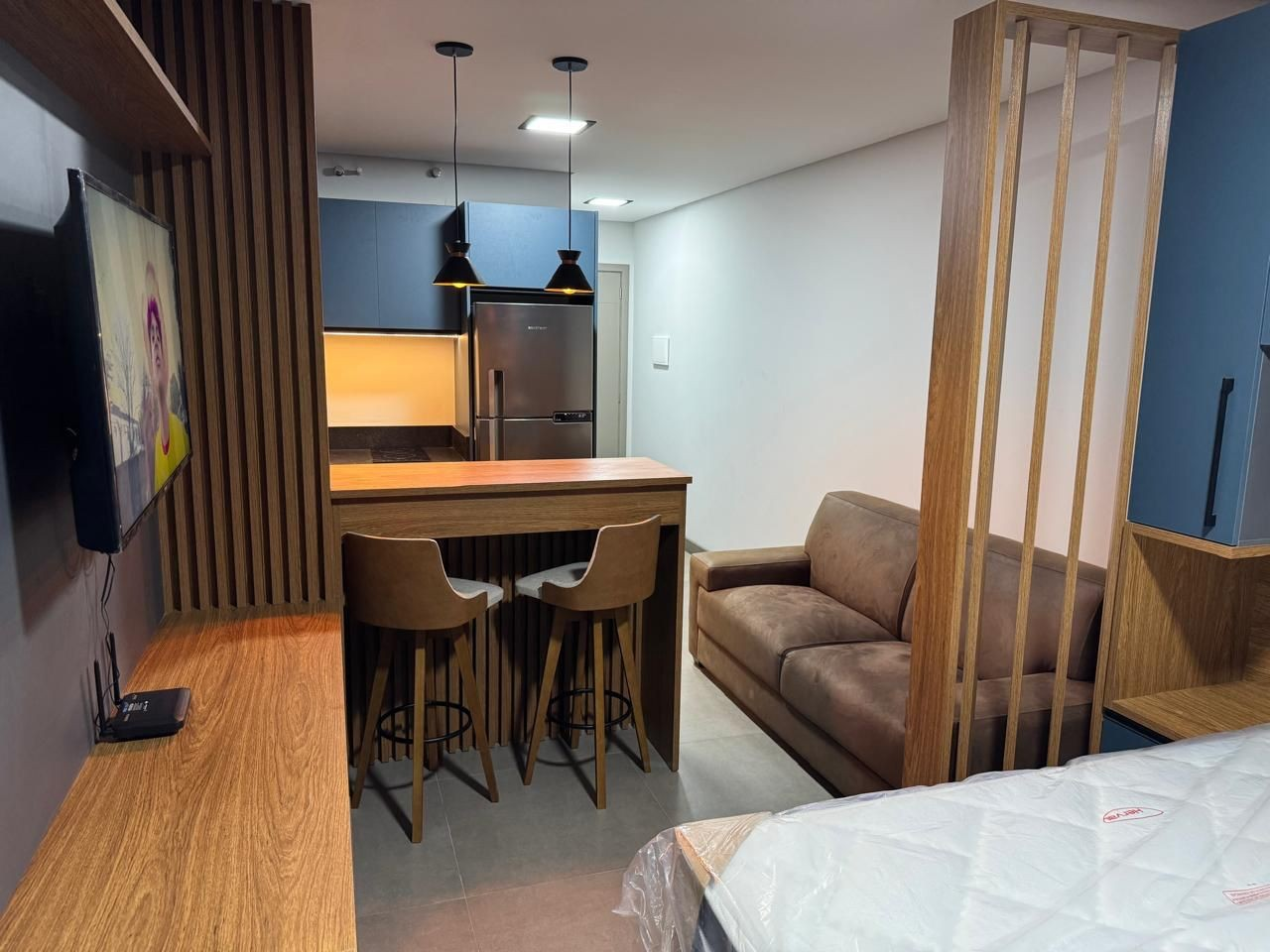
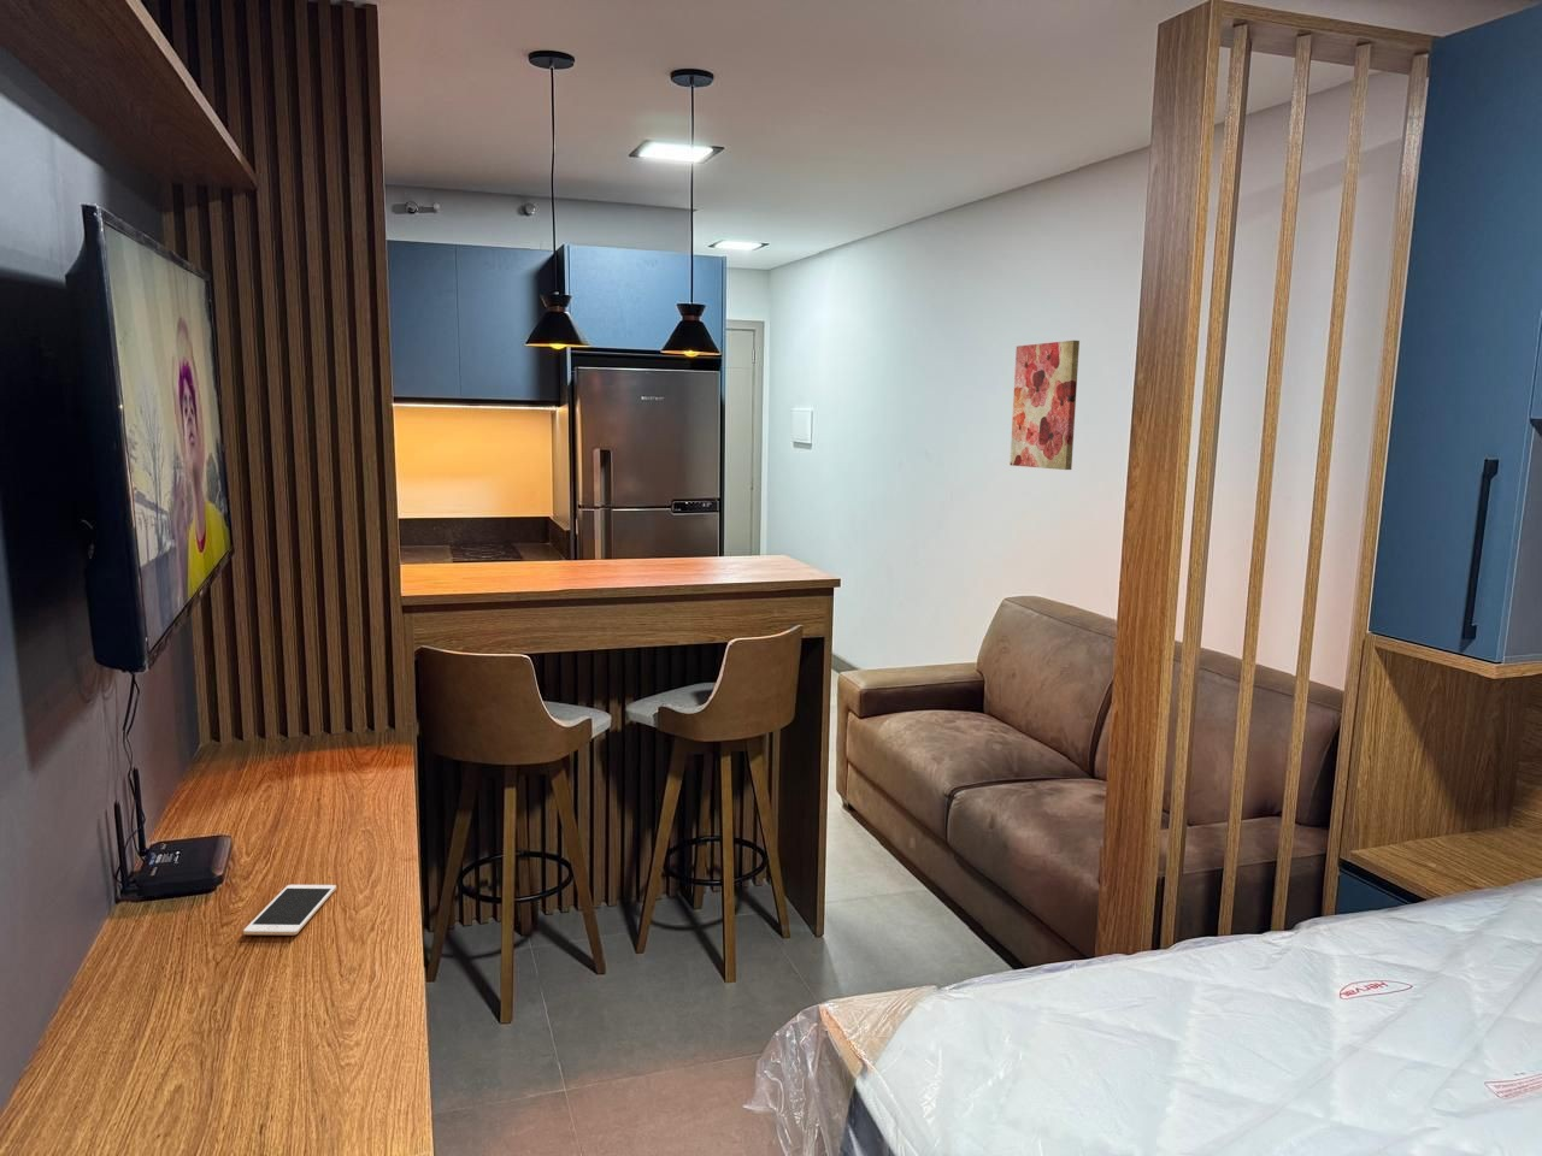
+ cell phone [242,884,338,937]
+ wall art [1008,340,1081,471]
